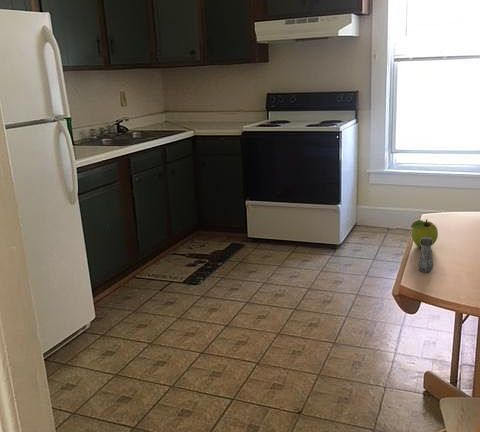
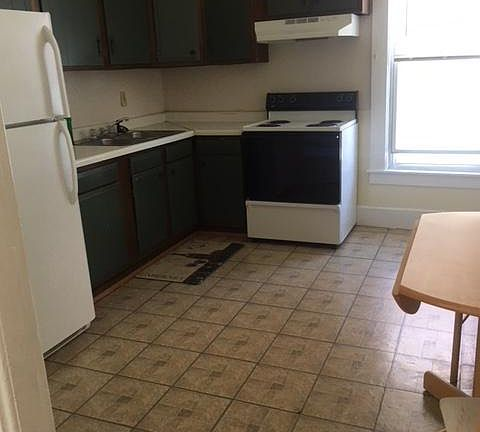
- salt shaker [417,238,435,273]
- fruit [410,218,439,248]
